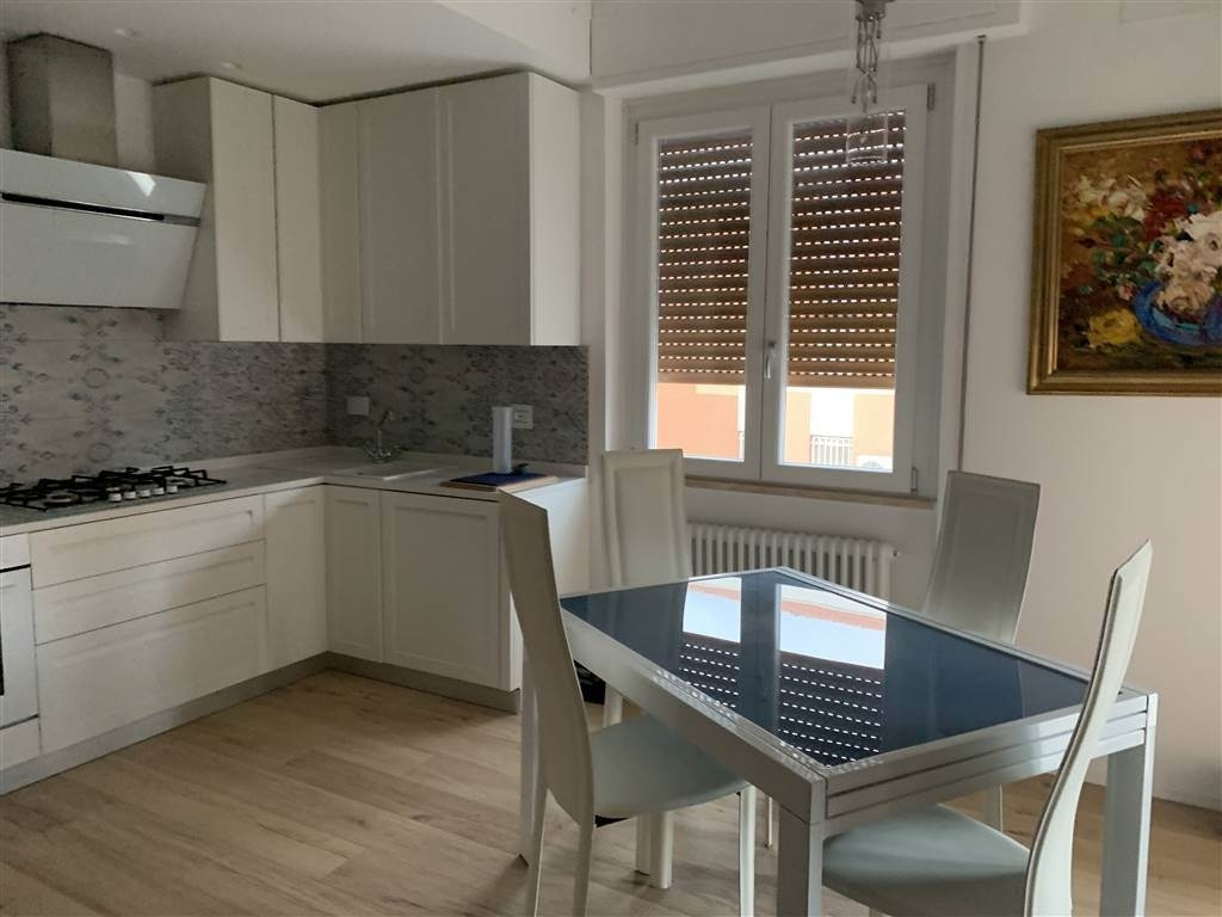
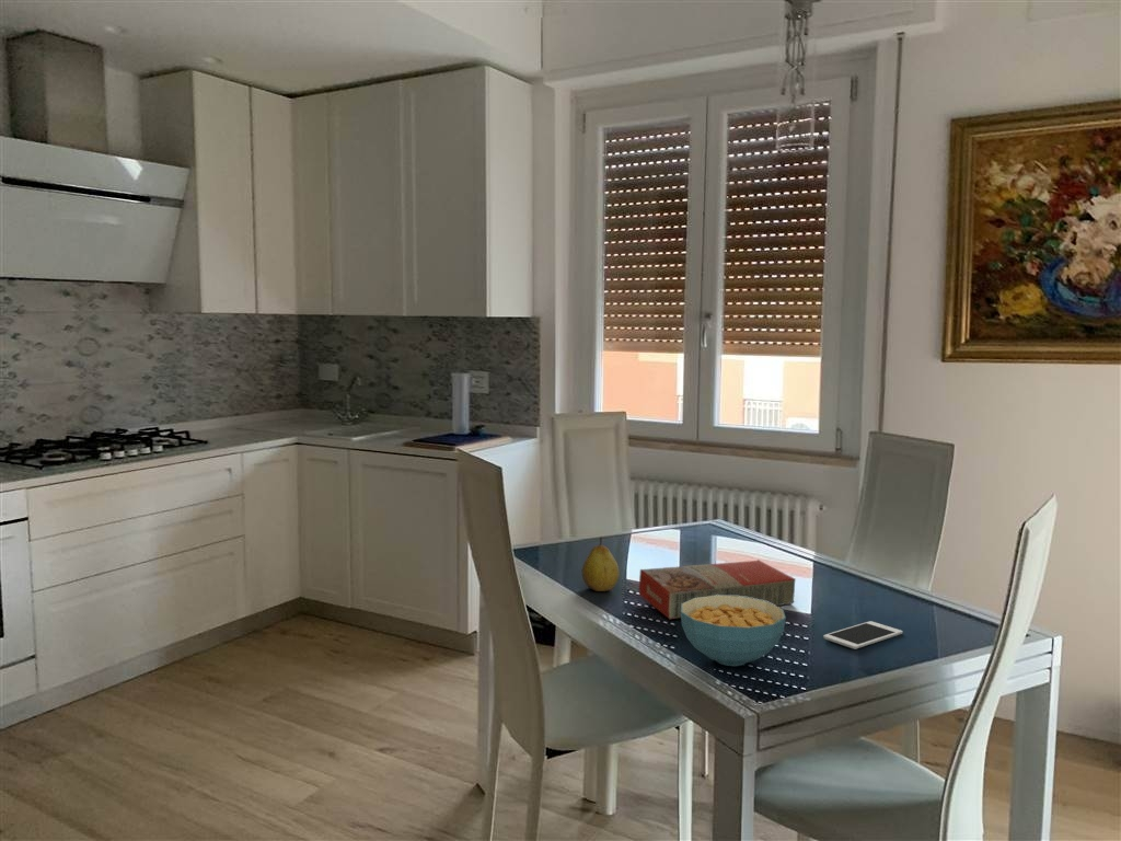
+ cereal bowl [680,595,787,667]
+ macaroni box [638,558,797,620]
+ fruit [581,537,620,592]
+ cell phone [822,620,904,650]
